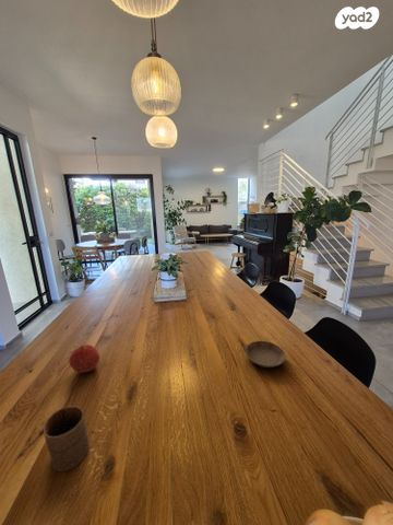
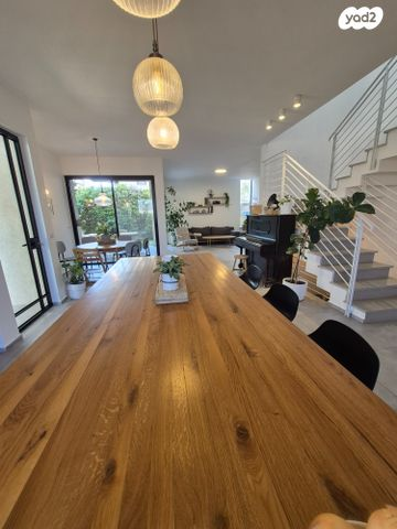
- saucer [245,340,286,369]
- cup [43,405,91,472]
- fruit [69,343,100,374]
